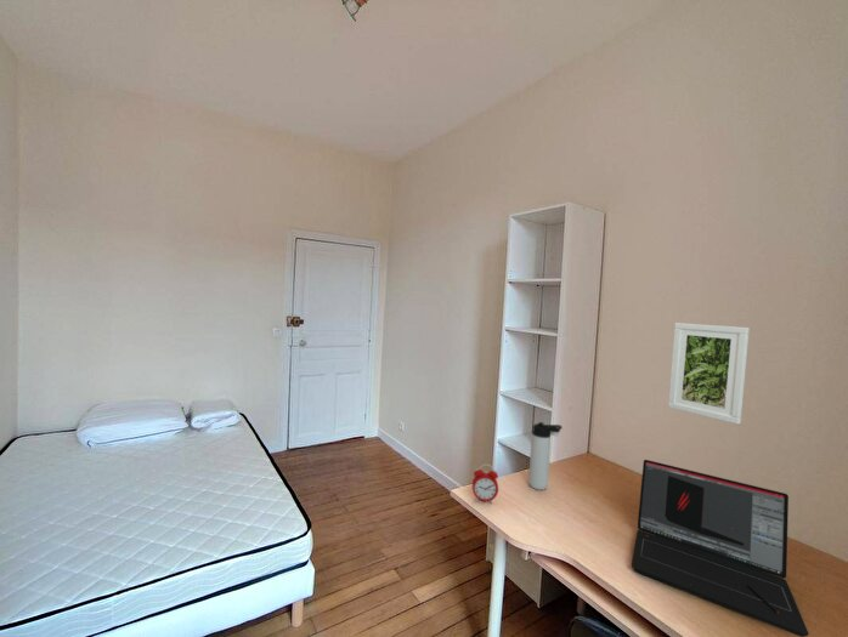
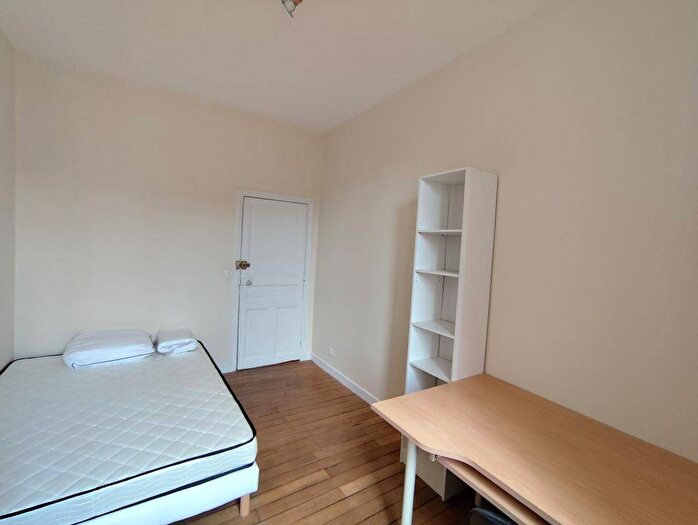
- laptop [631,459,810,637]
- thermos bottle [527,421,564,491]
- alarm clock [471,462,499,505]
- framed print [667,322,751,426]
